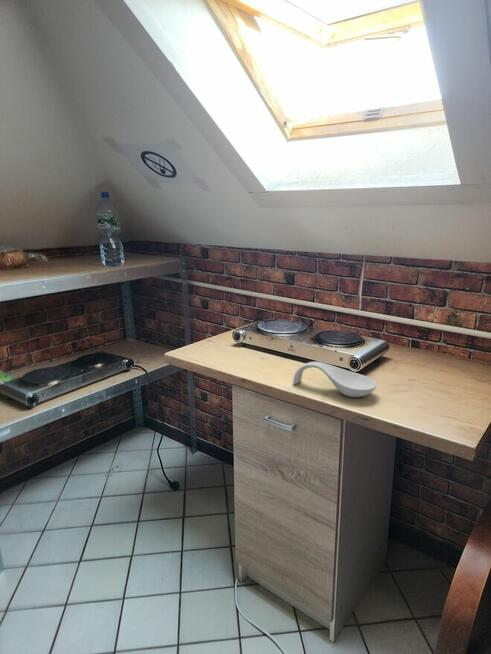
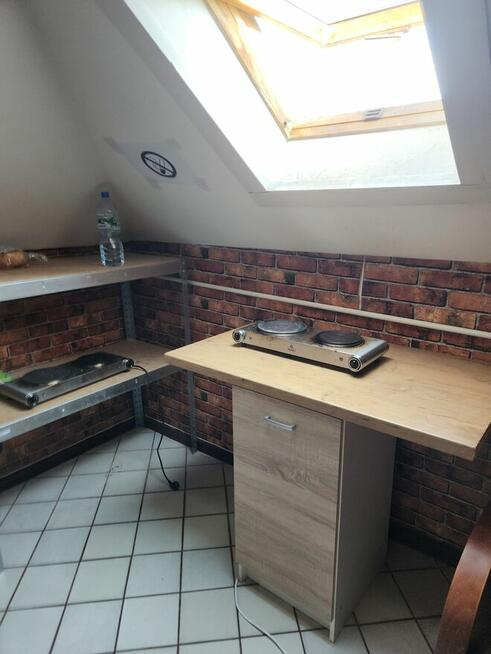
- spoon rest [292,361,378,398]
